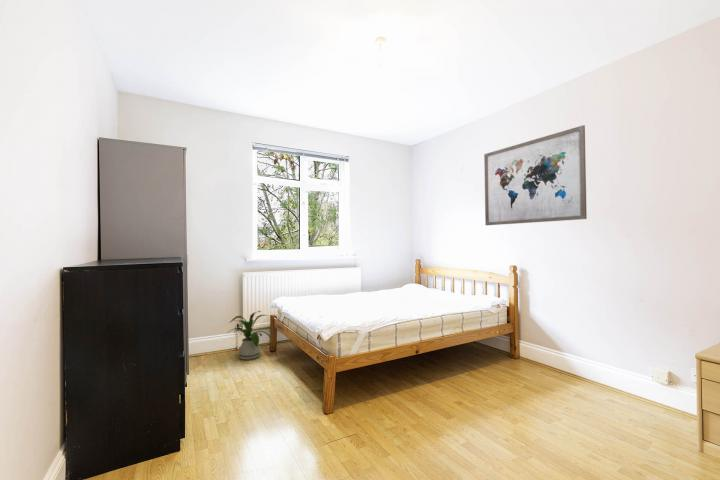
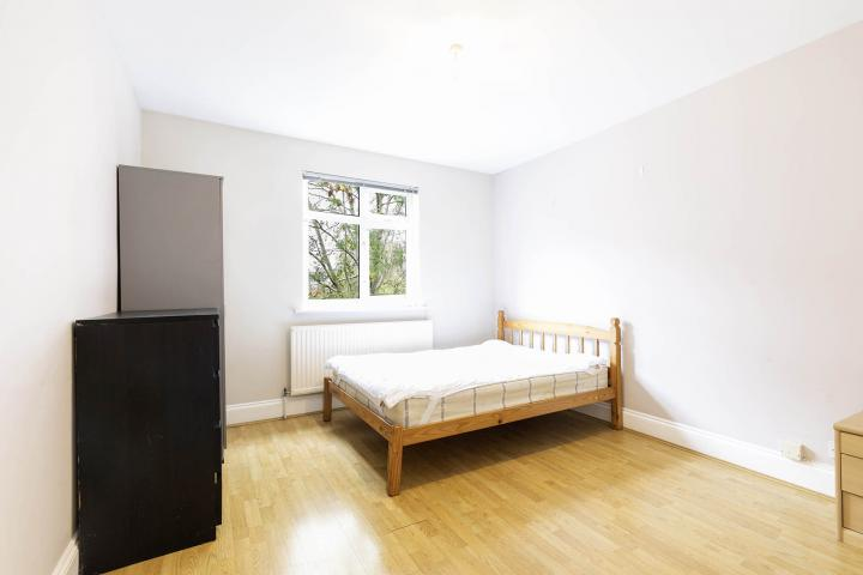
- house plant [228,310,274,361]
- wall art [483,124,588,226]
